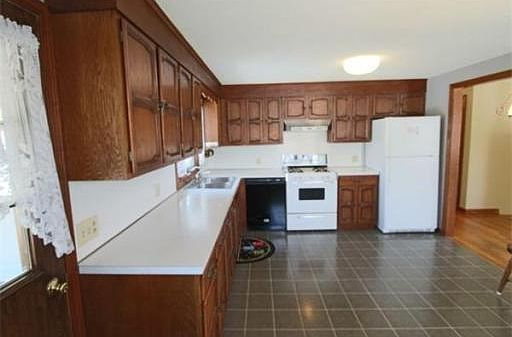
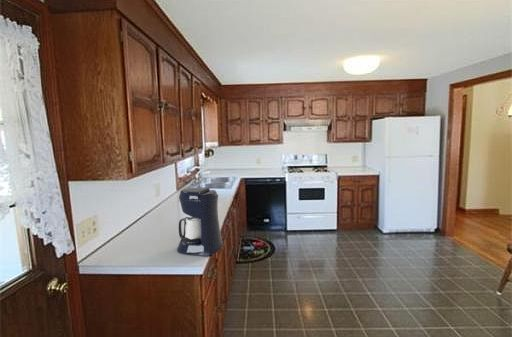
+ coffee maker [176,187,224,257]
